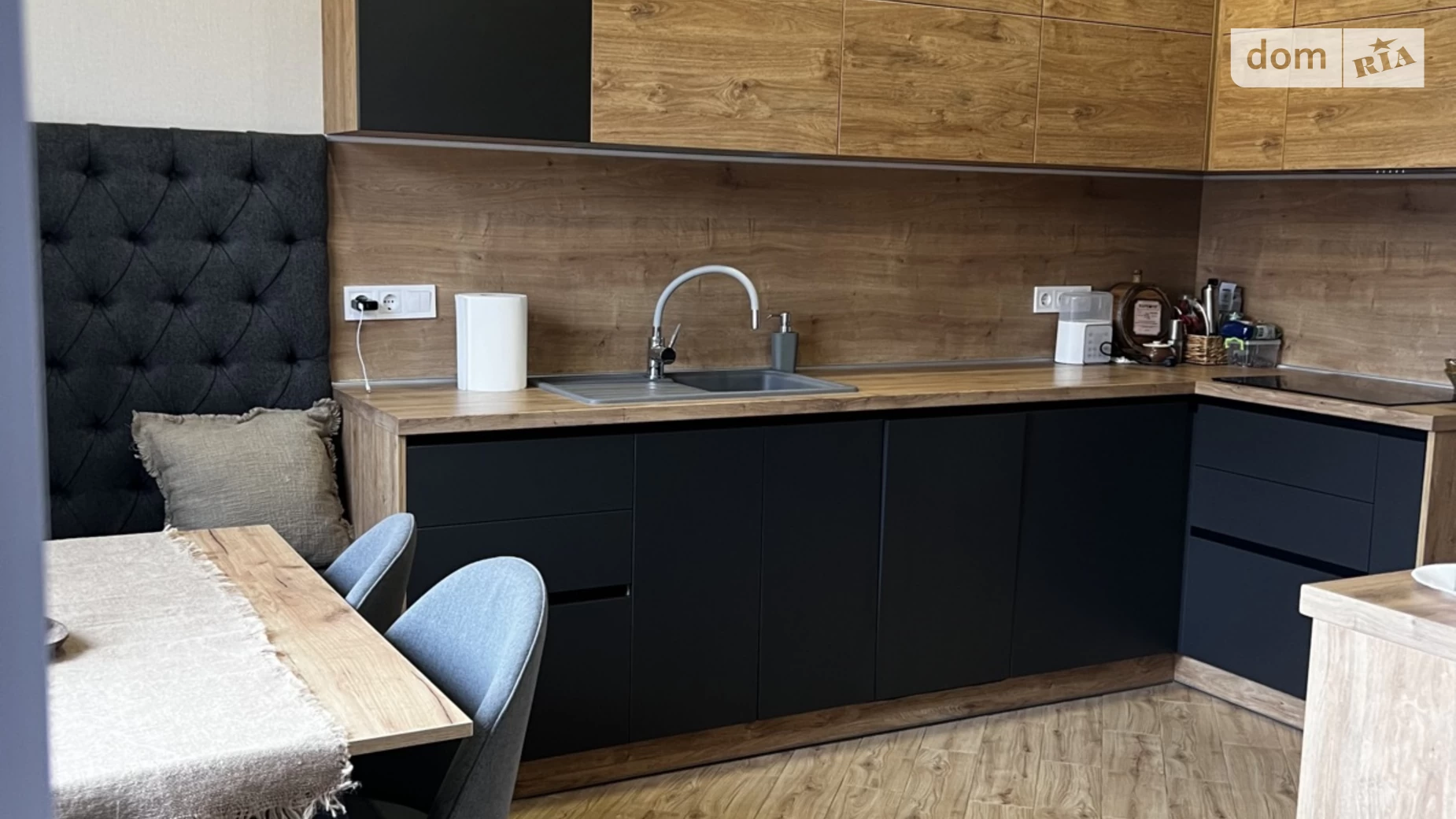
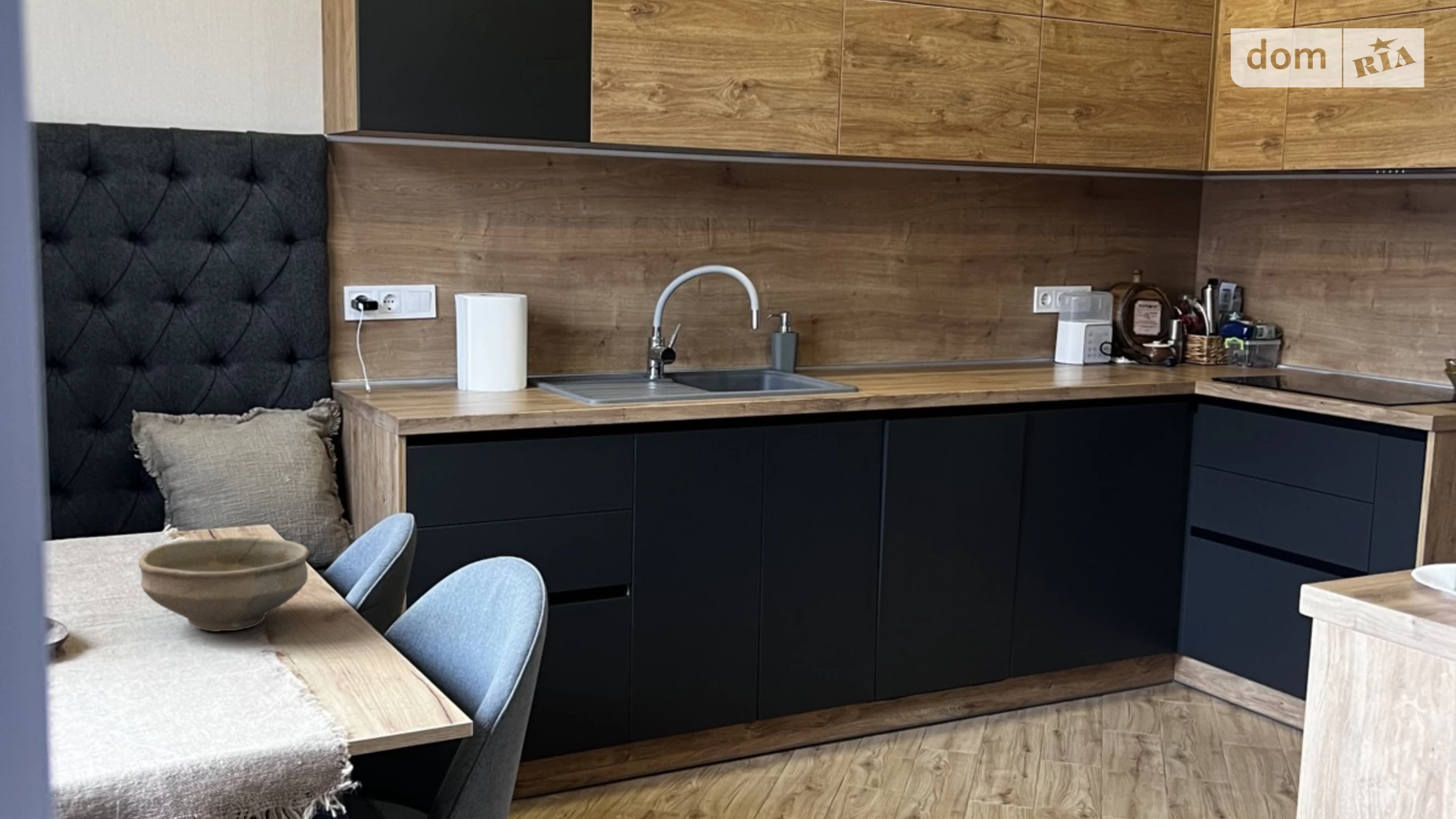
+ bowl [138,536,310,632]
